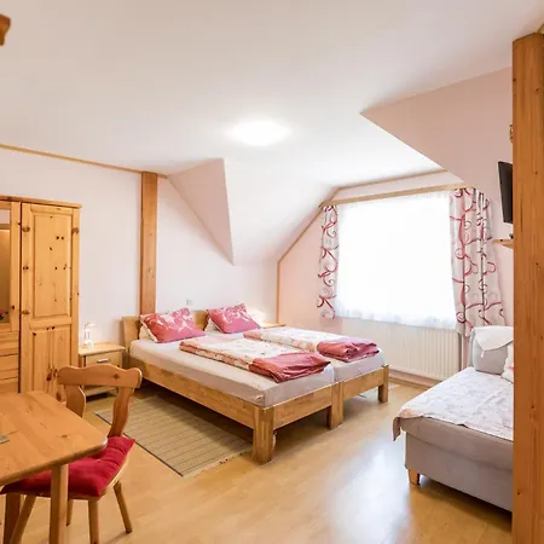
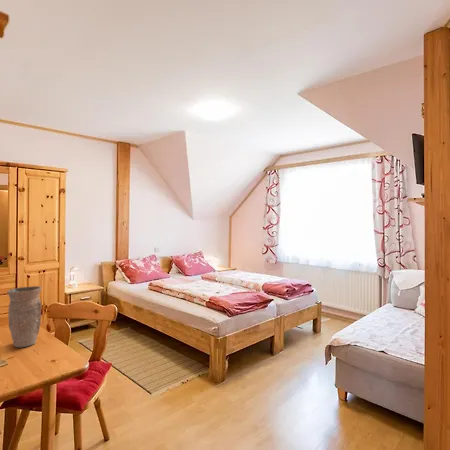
+ vase [6,285,43,348]
